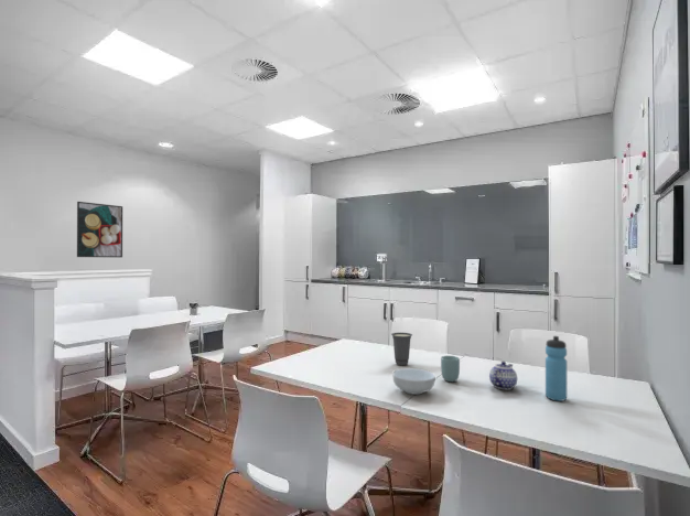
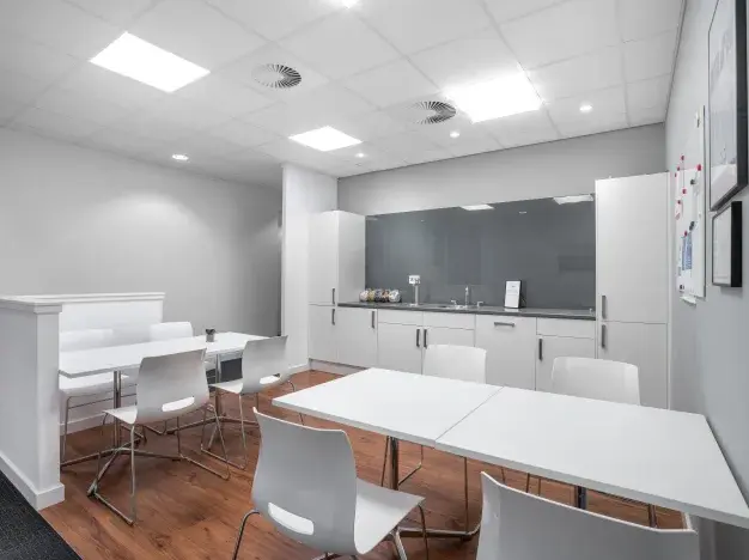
- cup [440,355,461,383]
- cup [390,332,413,366]
- cereal bowl [392,367,436,396]
- water bottle [545,335,568,402]
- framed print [76,201,123,258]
- teapot [488,361,518,390]
